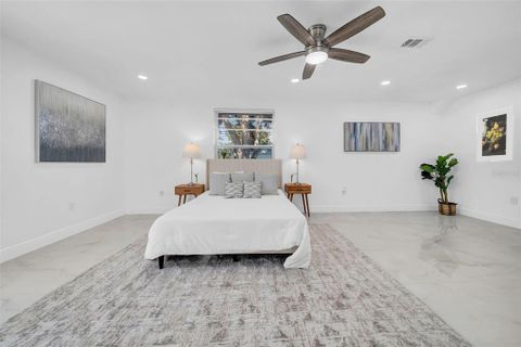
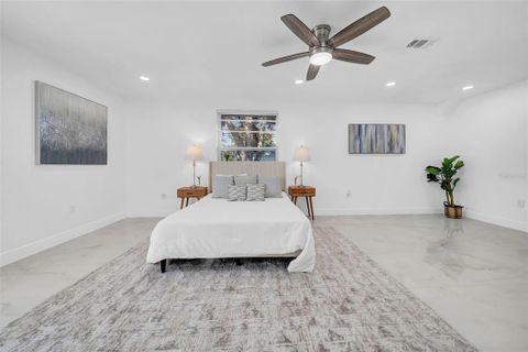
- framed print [475,105,516,163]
